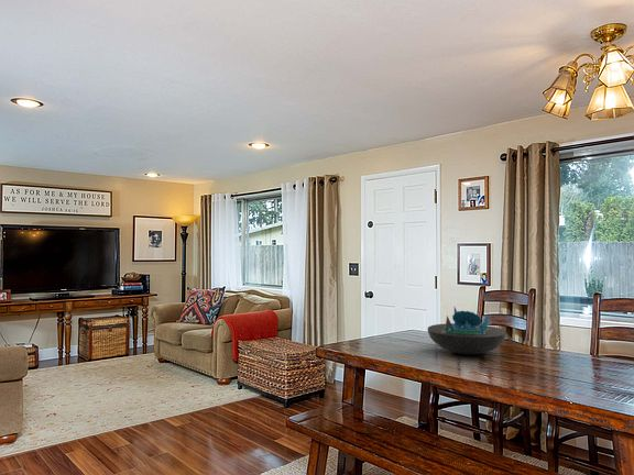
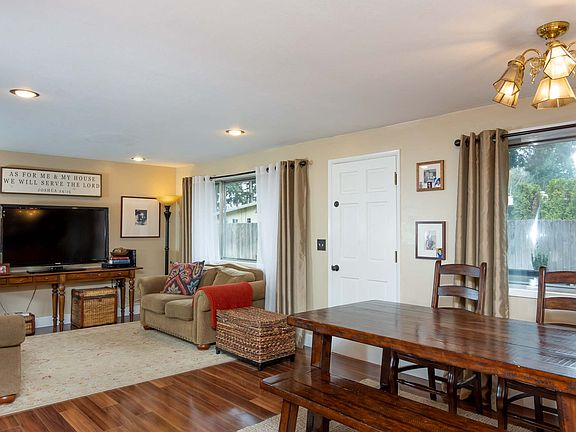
- decorative bowl [427,307,507,355]
